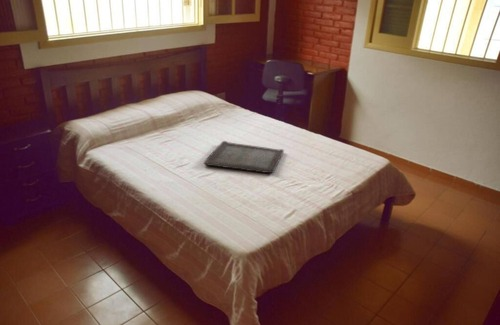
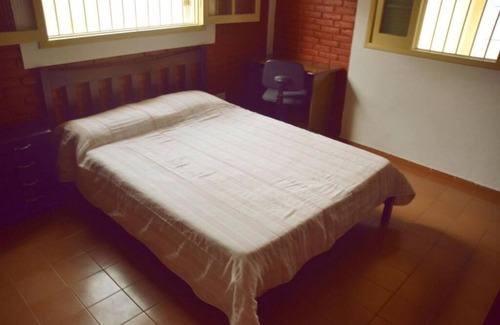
- serving tray [202,140,285,174]
